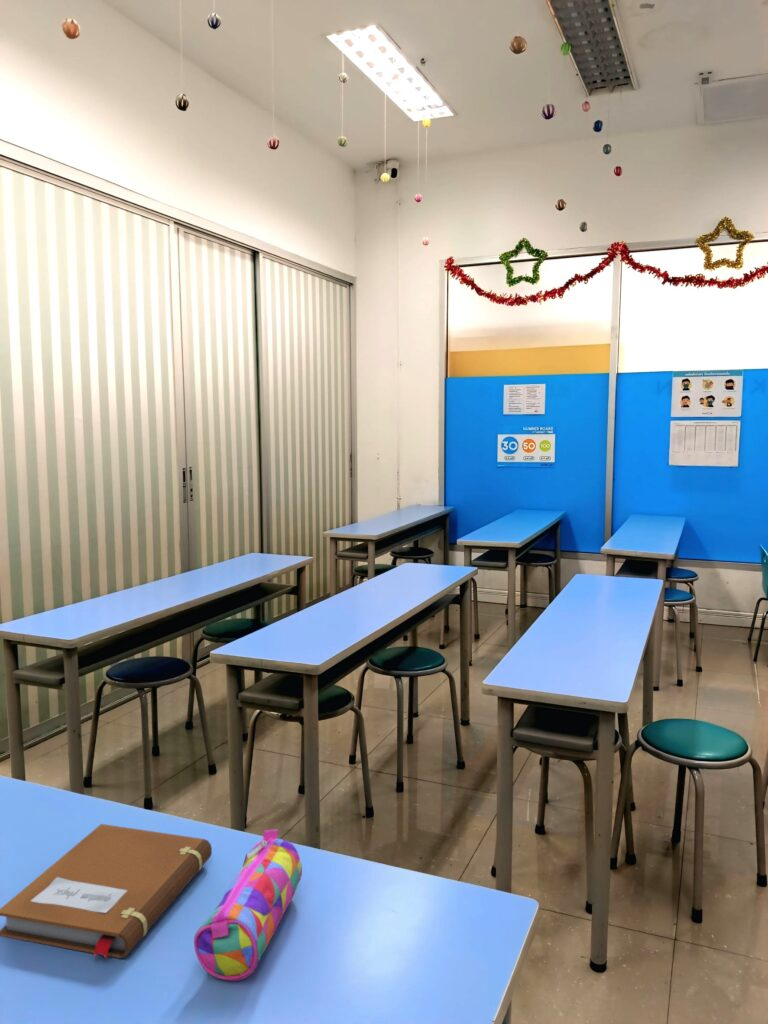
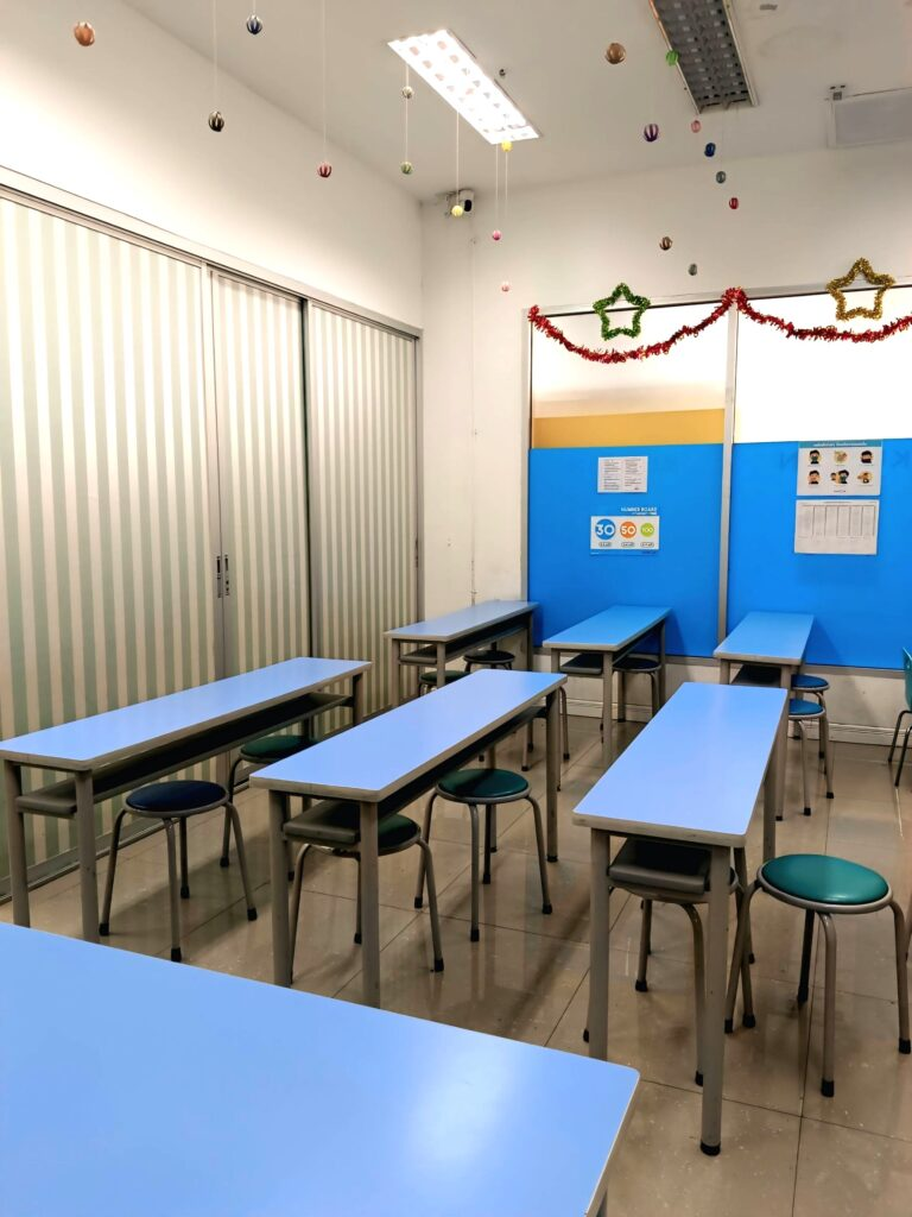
- pencil case [193,829,303,982]
- notebook [0,823,213,959]
